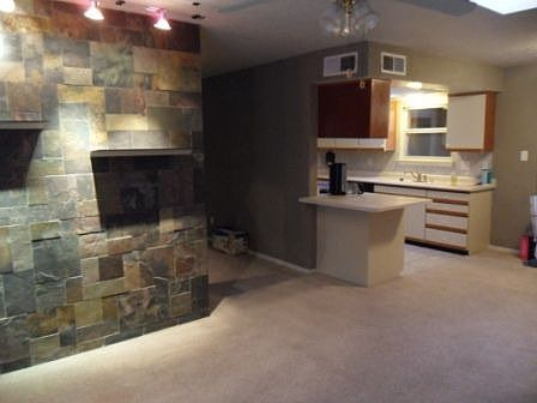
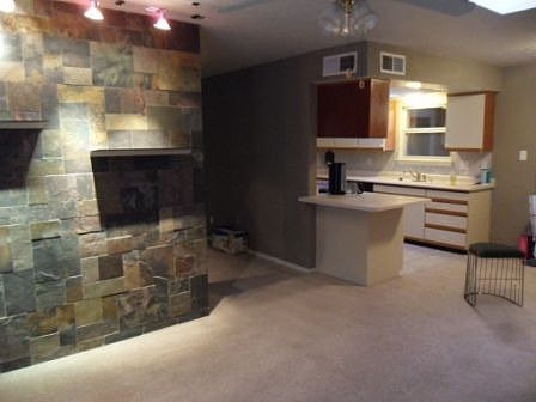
+ stool [463,240,528,307]
